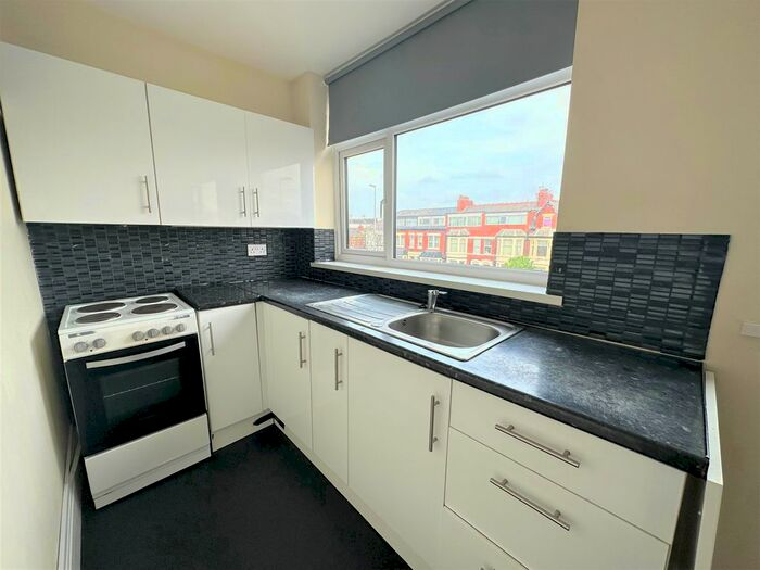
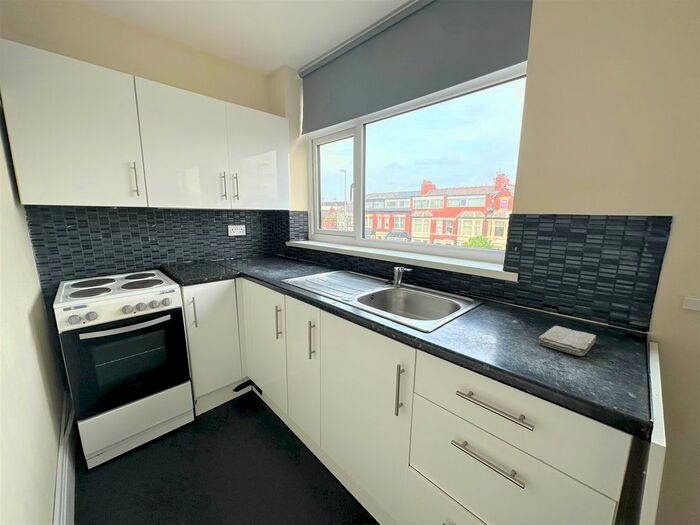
+ washcloth [537,325,597,357]
